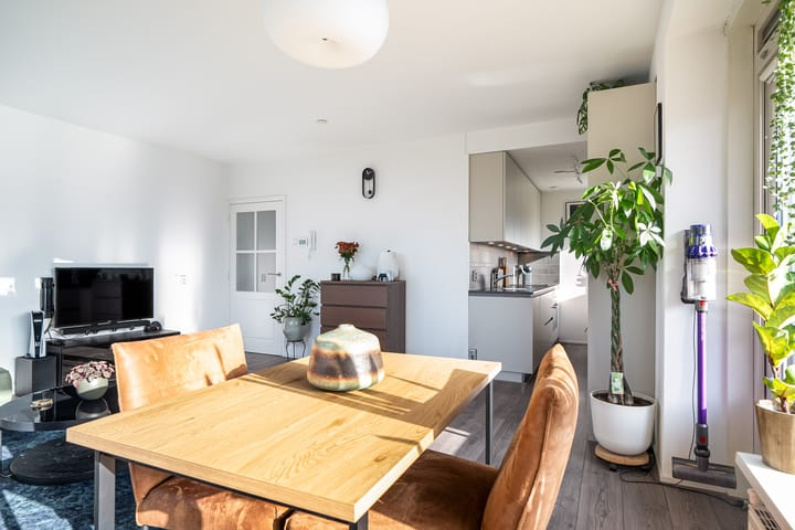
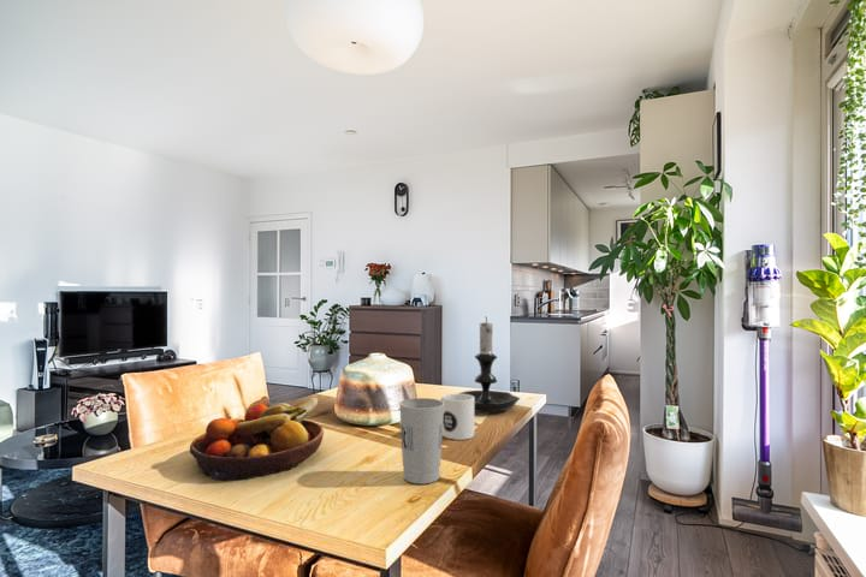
+ cup [398,397,444,484]
+ mug [439,393,475,441]
+ fruit bowl [189,395,325,481]
+ candle holder [457,316,521,414]
